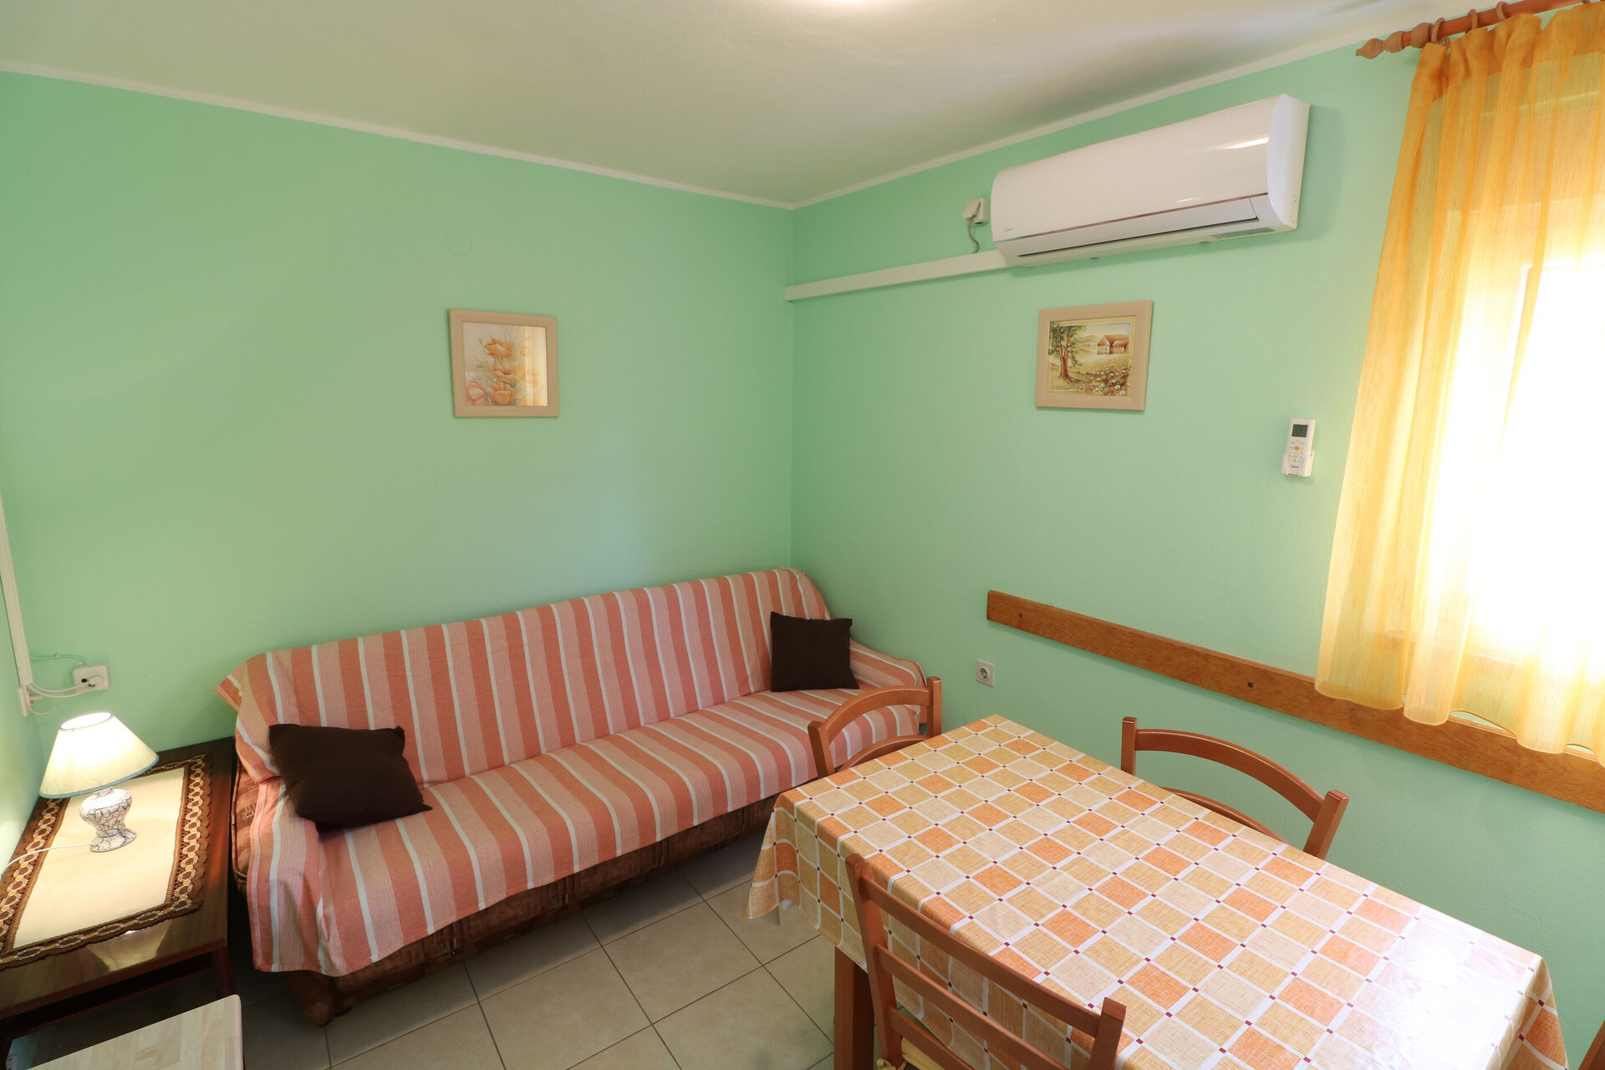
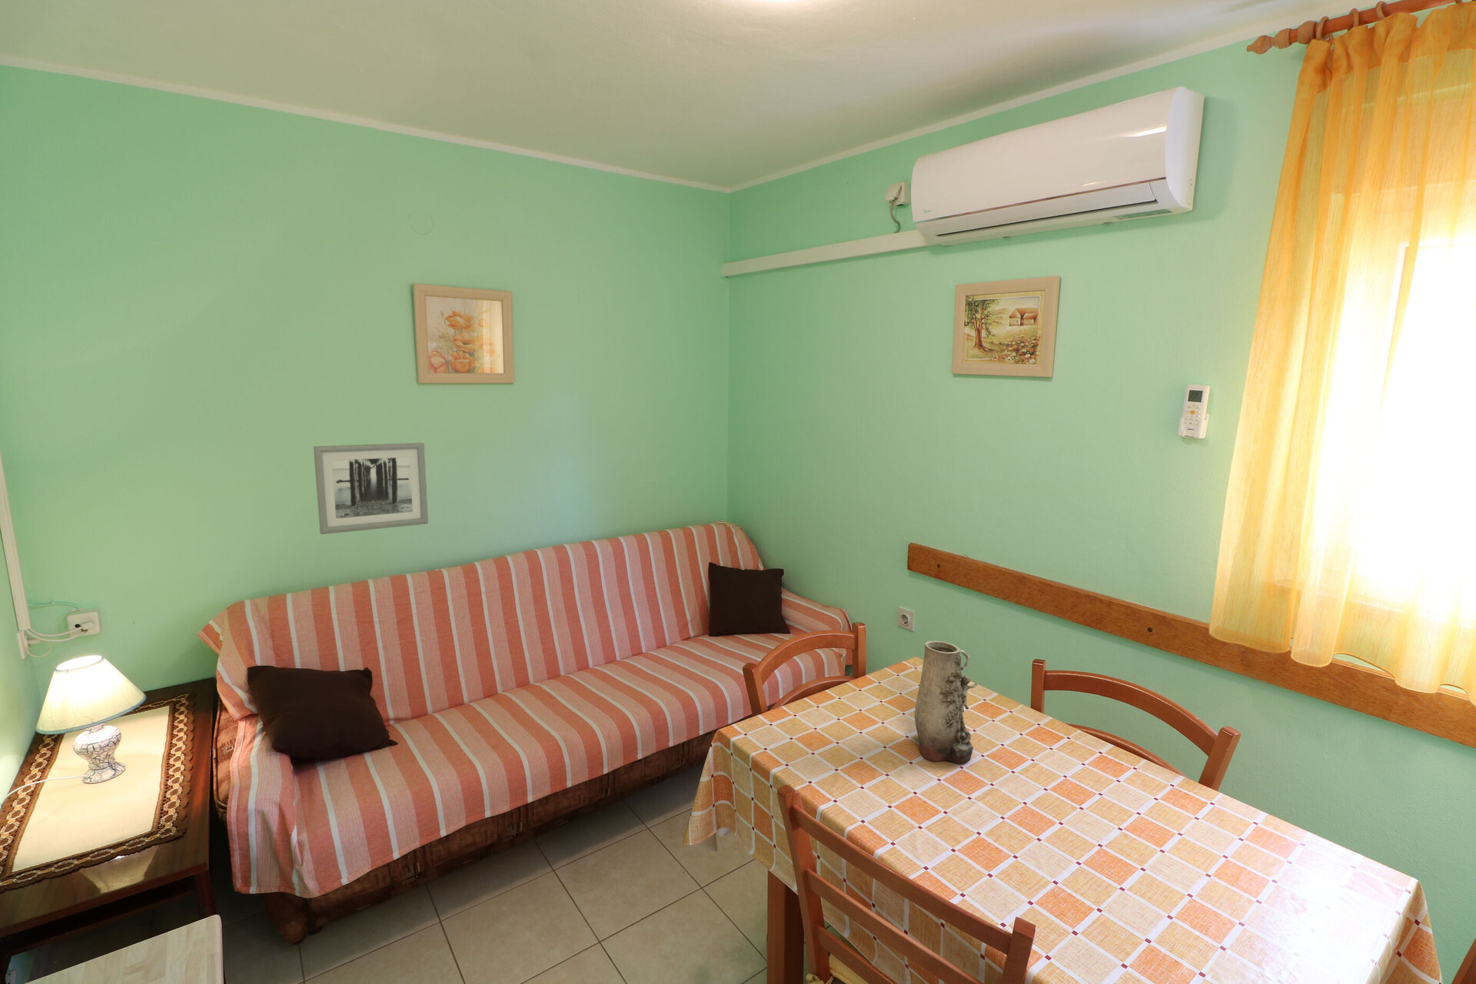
+ wall art [313,441,429,535]
+ vase [914,640,977,764]
